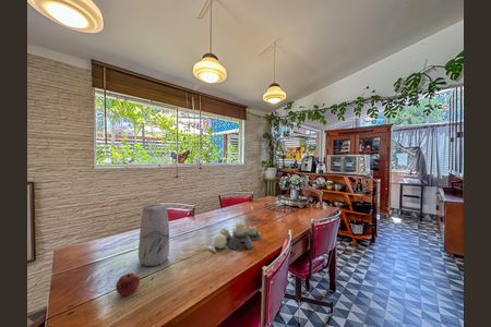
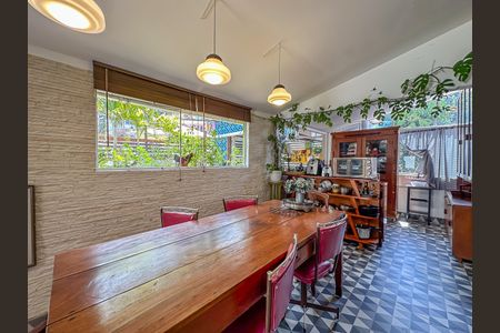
- candle holder [206,222,262,252]
- vase [137,204,170,267]
- fruit [115,271,141,296]
